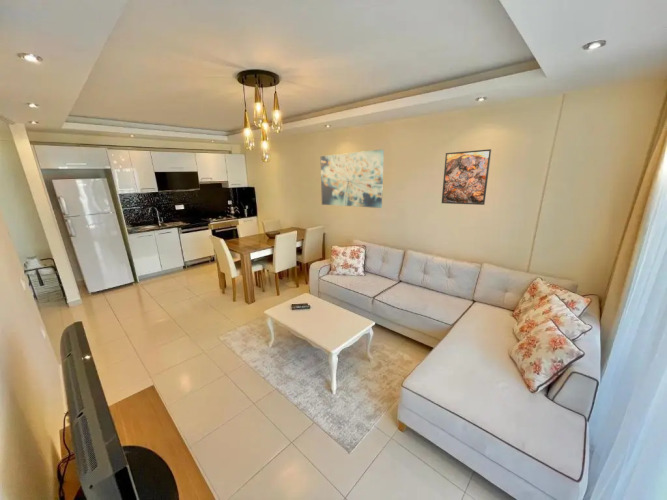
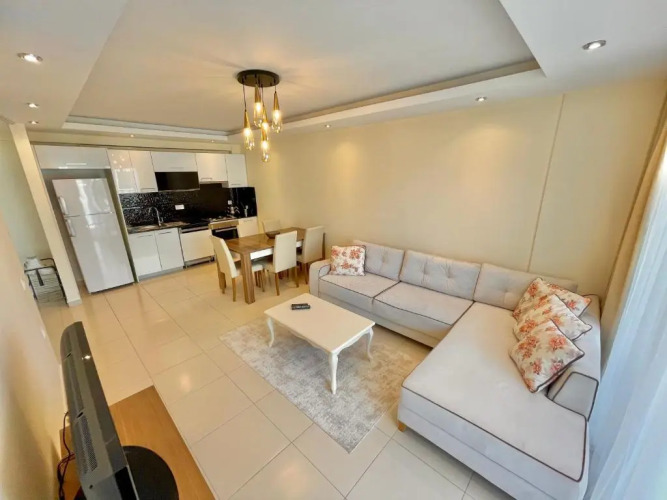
- wall art [320,148,385,209]
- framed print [441,148,492,206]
